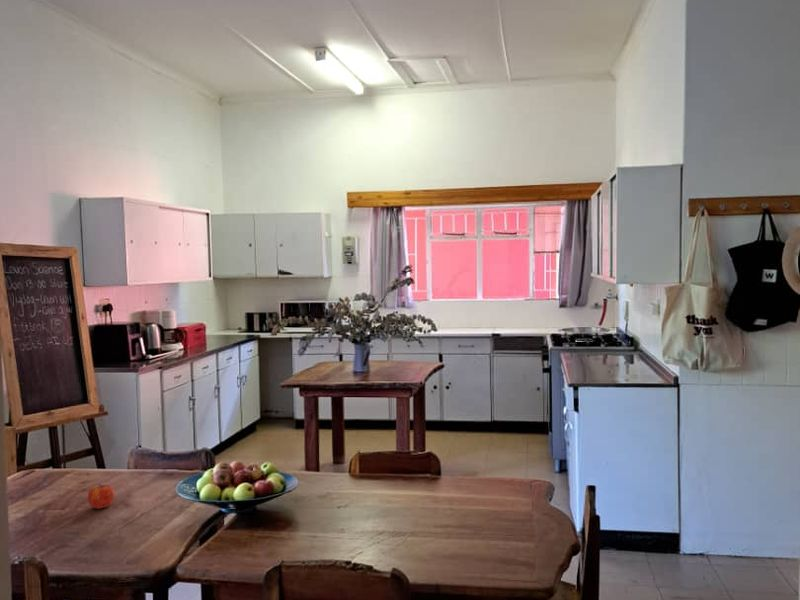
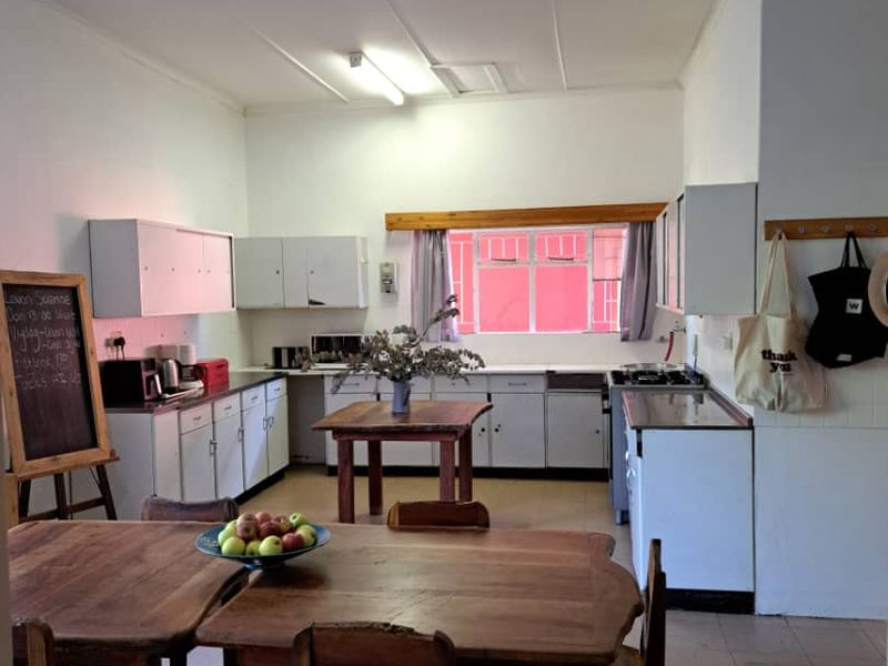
- fruit [87,483,115,510]
